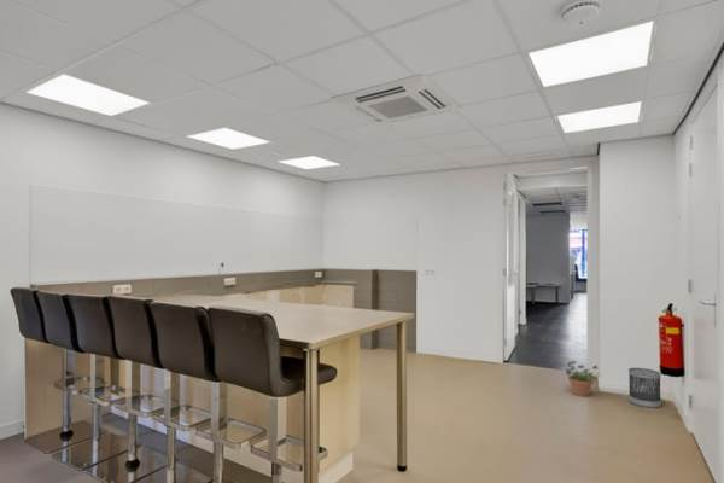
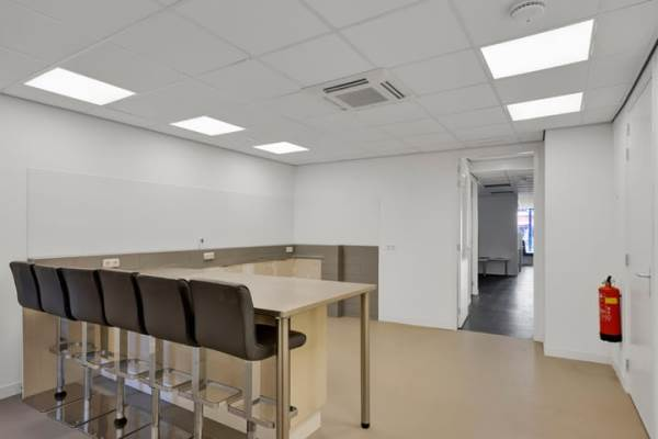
- wastebasket [627,367,662,409]
- potted plant [564,360,603,397]
